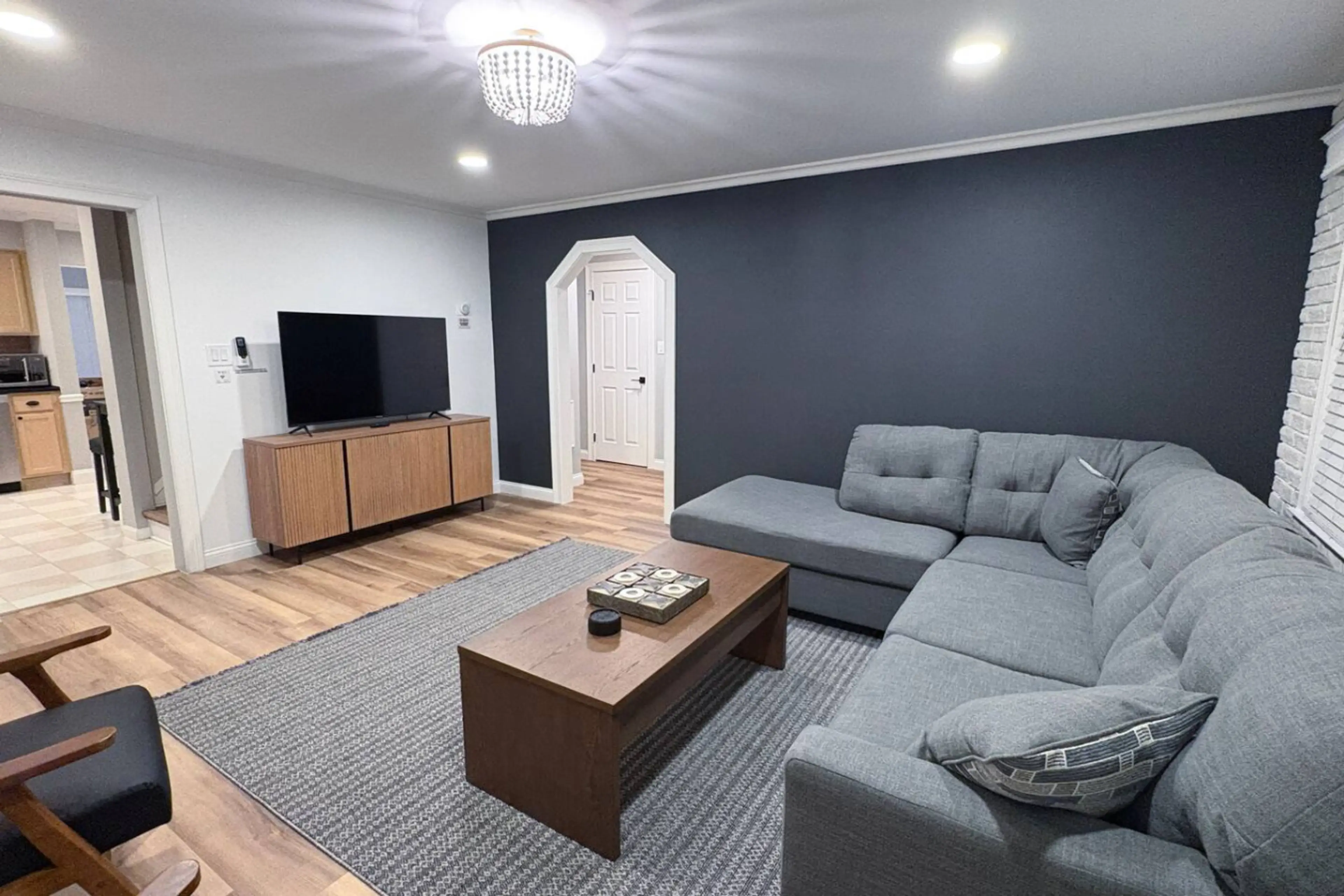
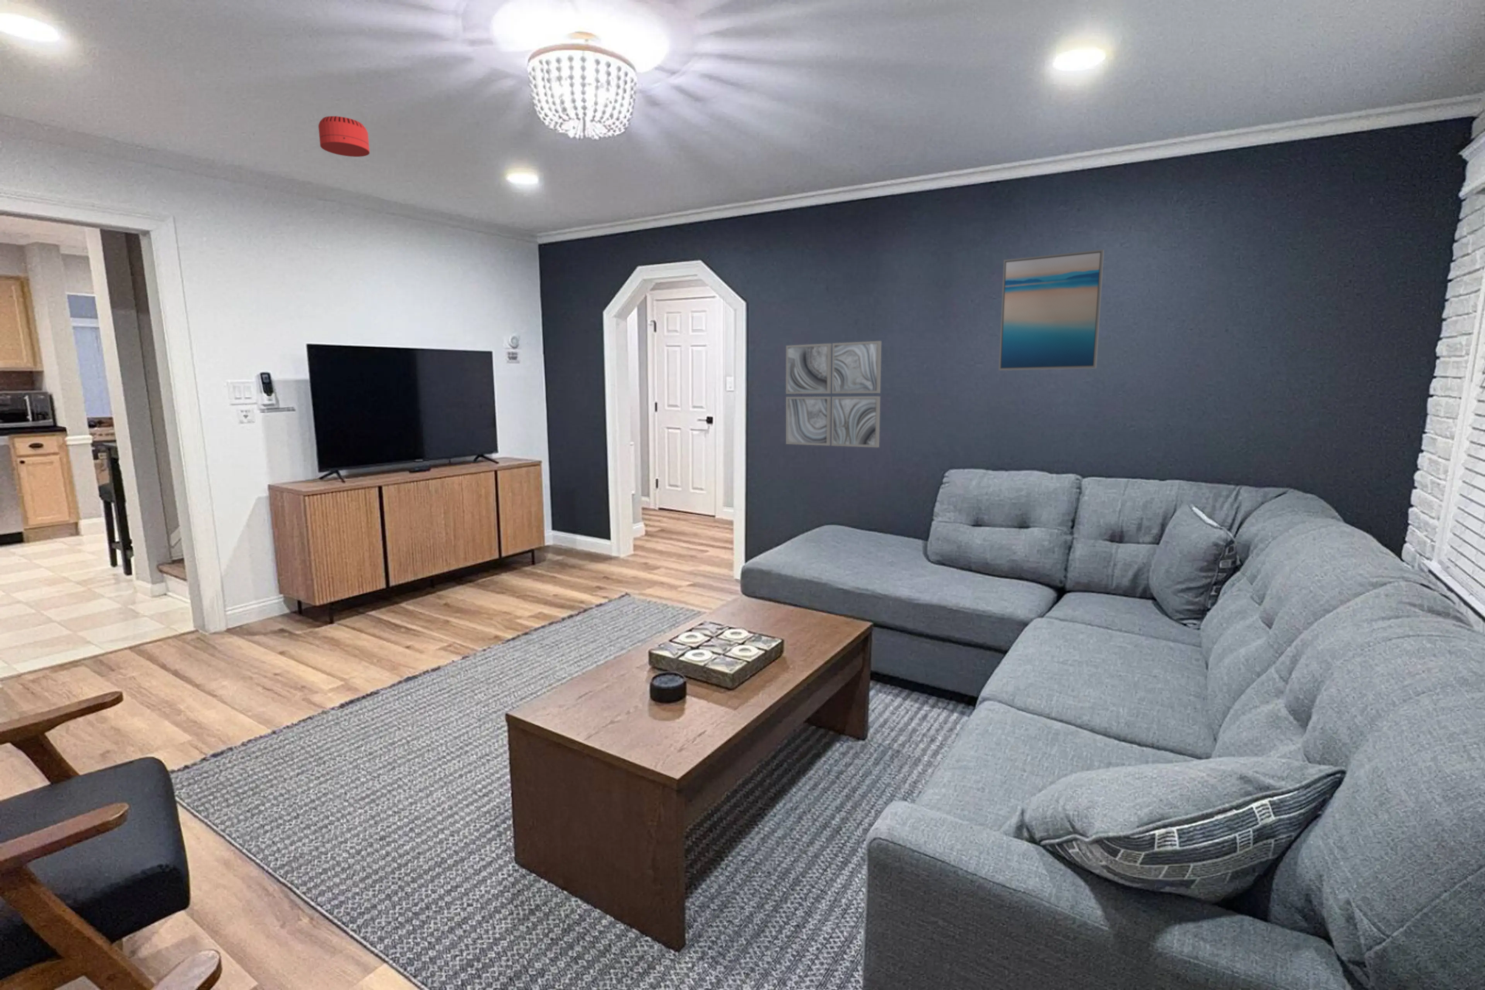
+ smoke detector [318,116,370,157]
+ wall art [786,340,882,447]
+ wall art [998,249,1105,371]
